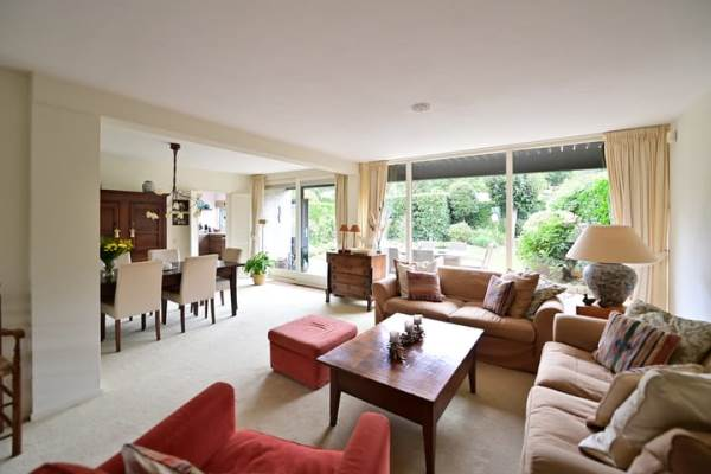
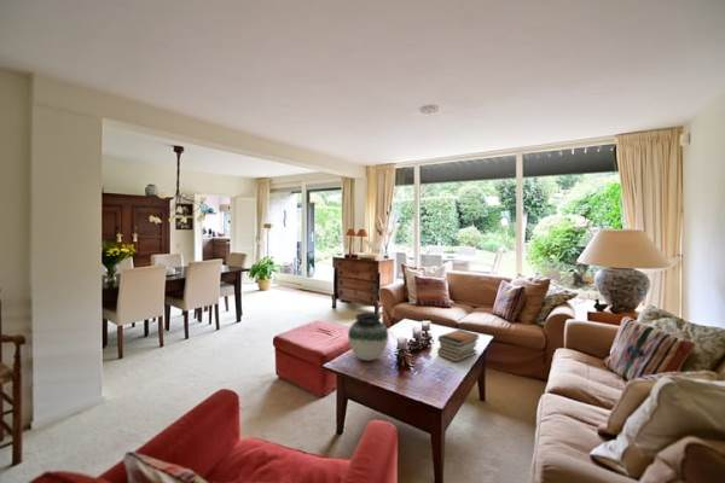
+ vase [347,312,389,362]
+ book stack [436,328,481,362]
